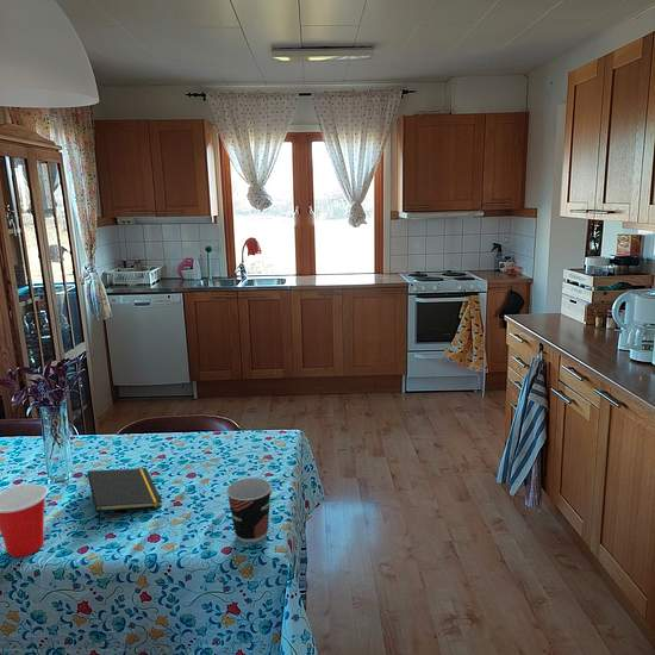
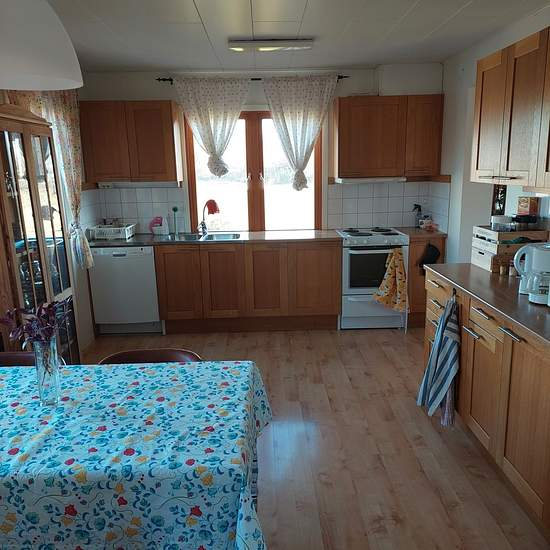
- cup [225,476,273,543]
- cup [0,484,49,557]
- notepad [87,467,163,525]
